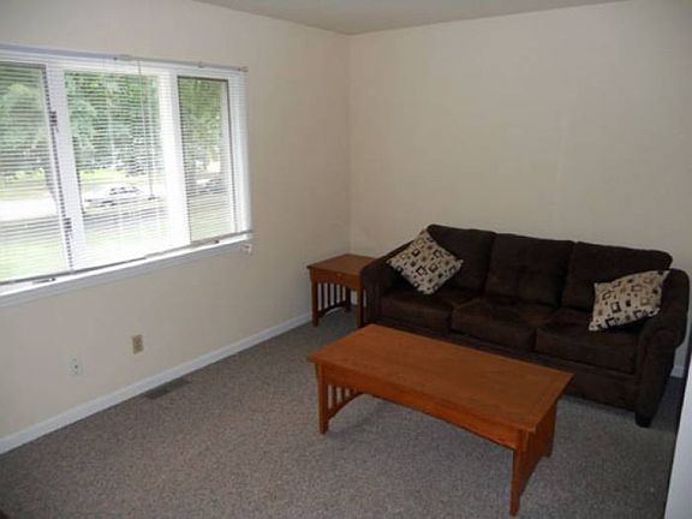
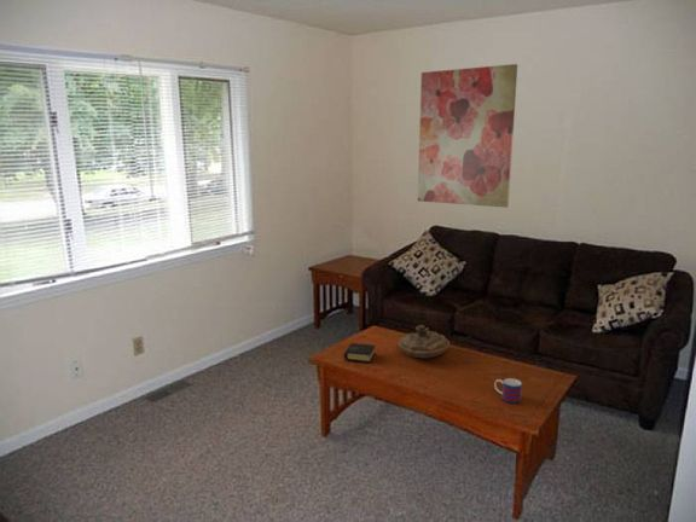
+ decorative bowl [396,324,451,360]
+ wall art [417,63,518,209]
+ mug [493,377,523,405]
+ book [343,342,376,364]
